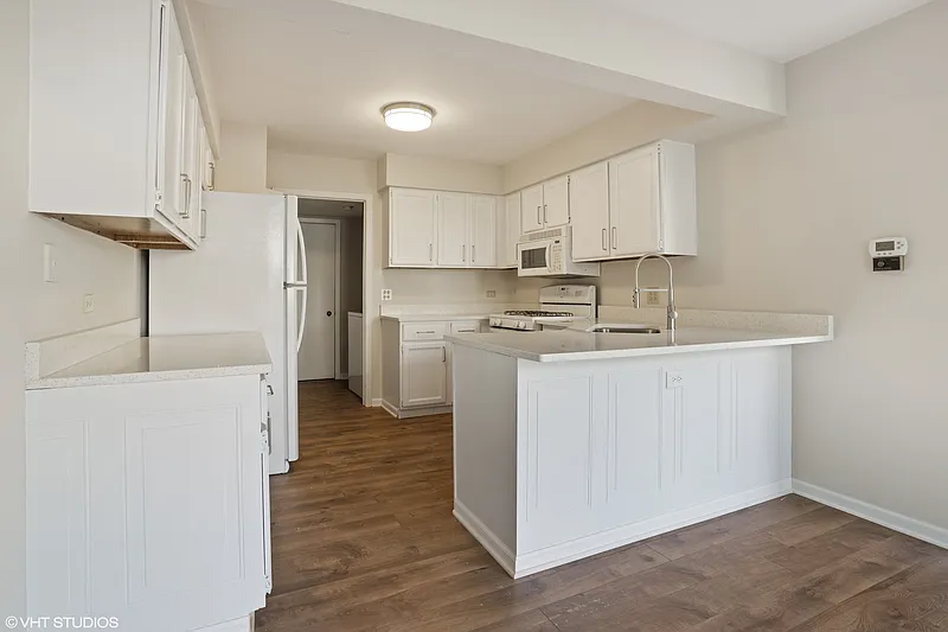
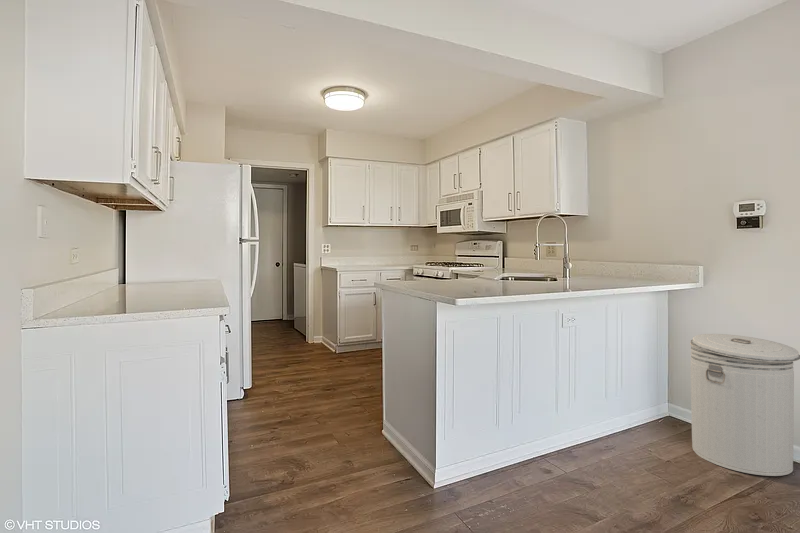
+ can [689,333,800,477]
